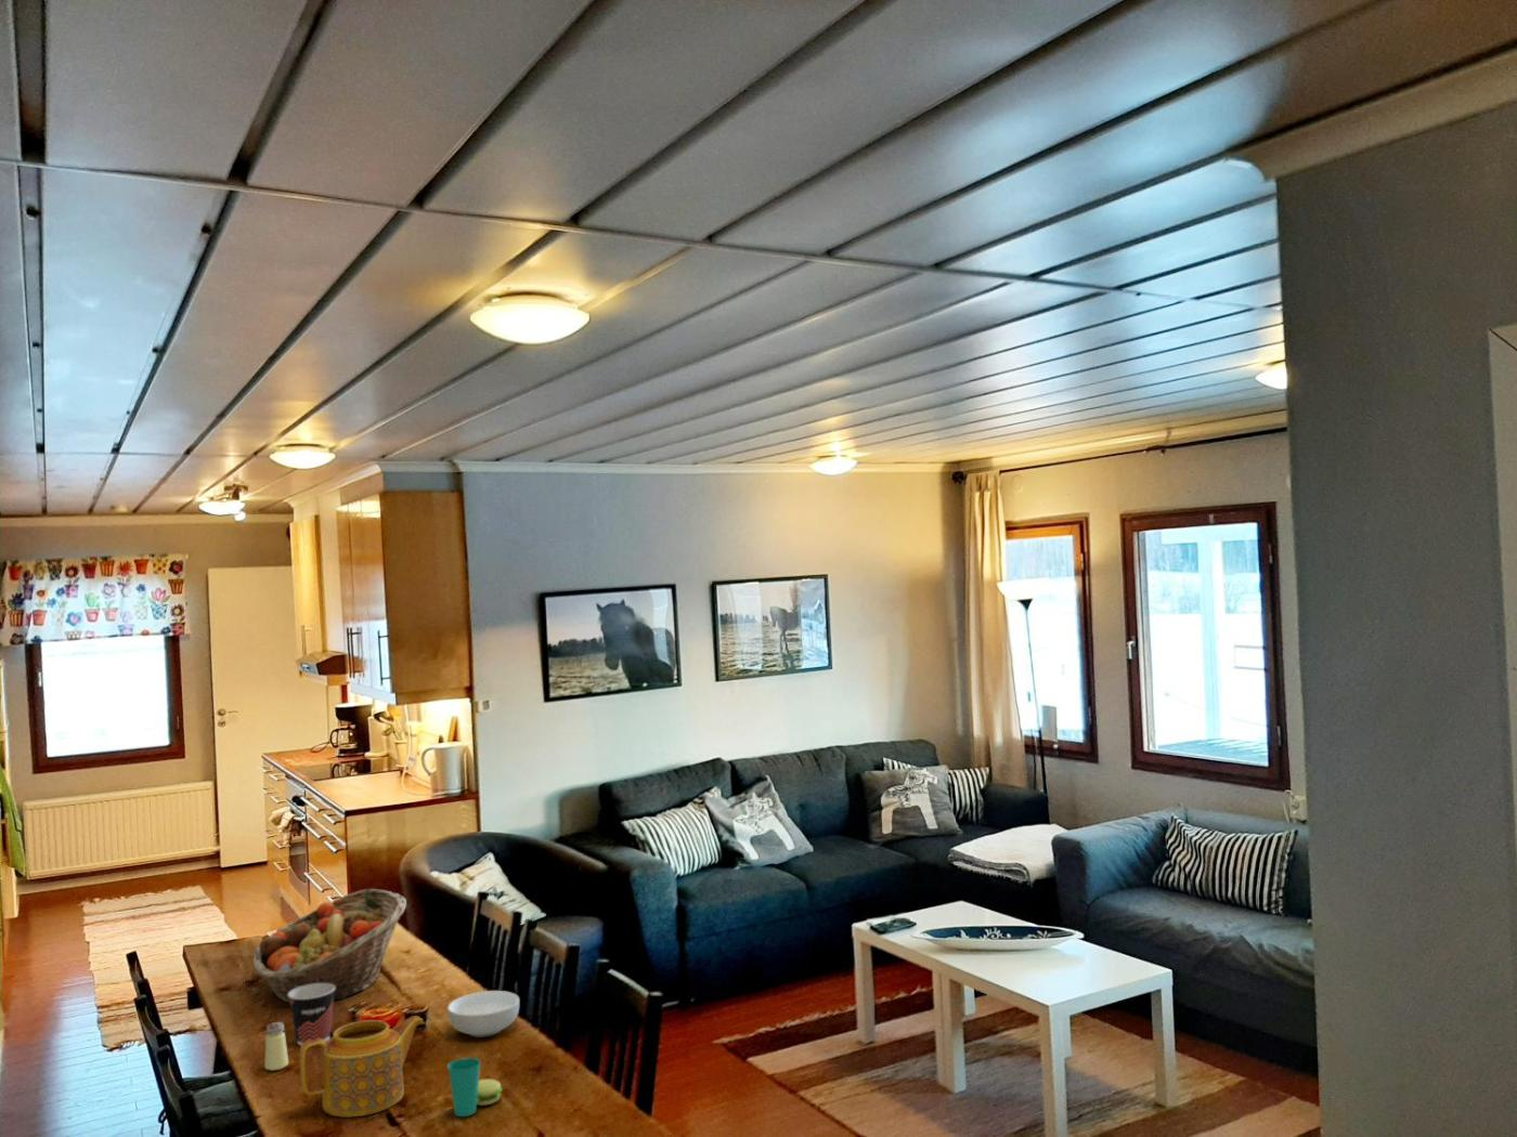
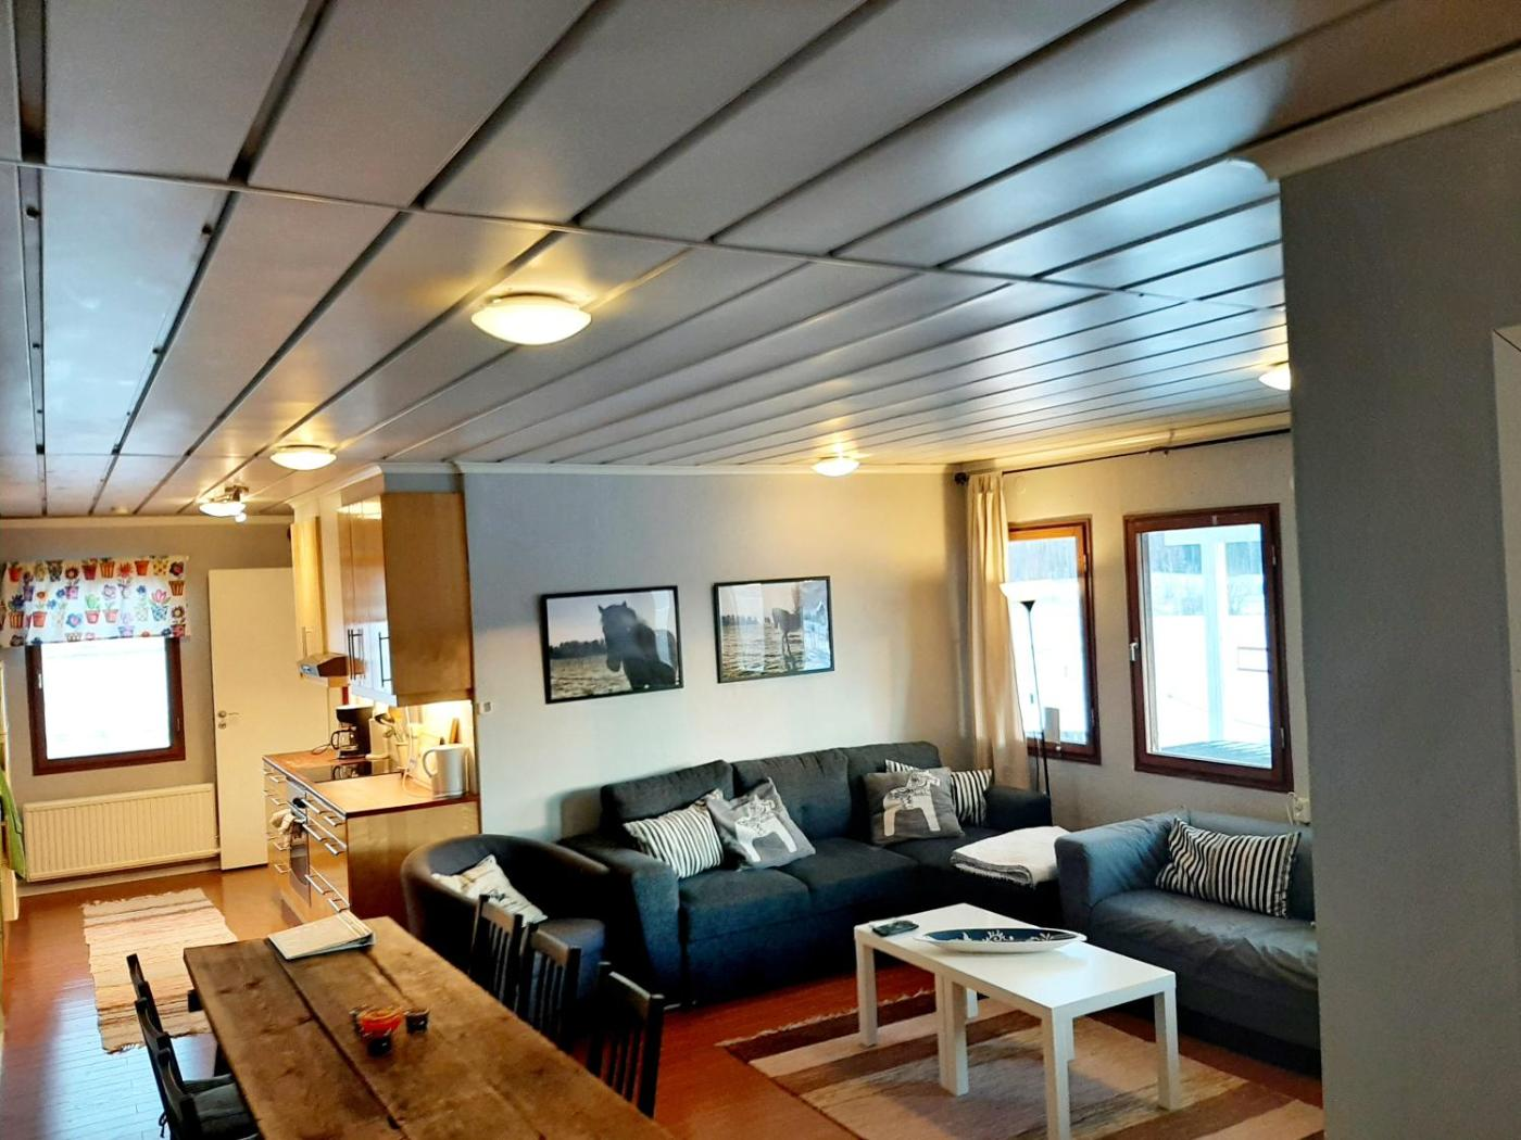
- fruit basket [251,887,407,1003]
- cereal bowl [447,990,520,1038]
- cup [288,983,334,1047]
- cup [447,1057,503,1118]
- saltshaker [263,1021,289,1073]
- teapot [299,1015,426,1118]
